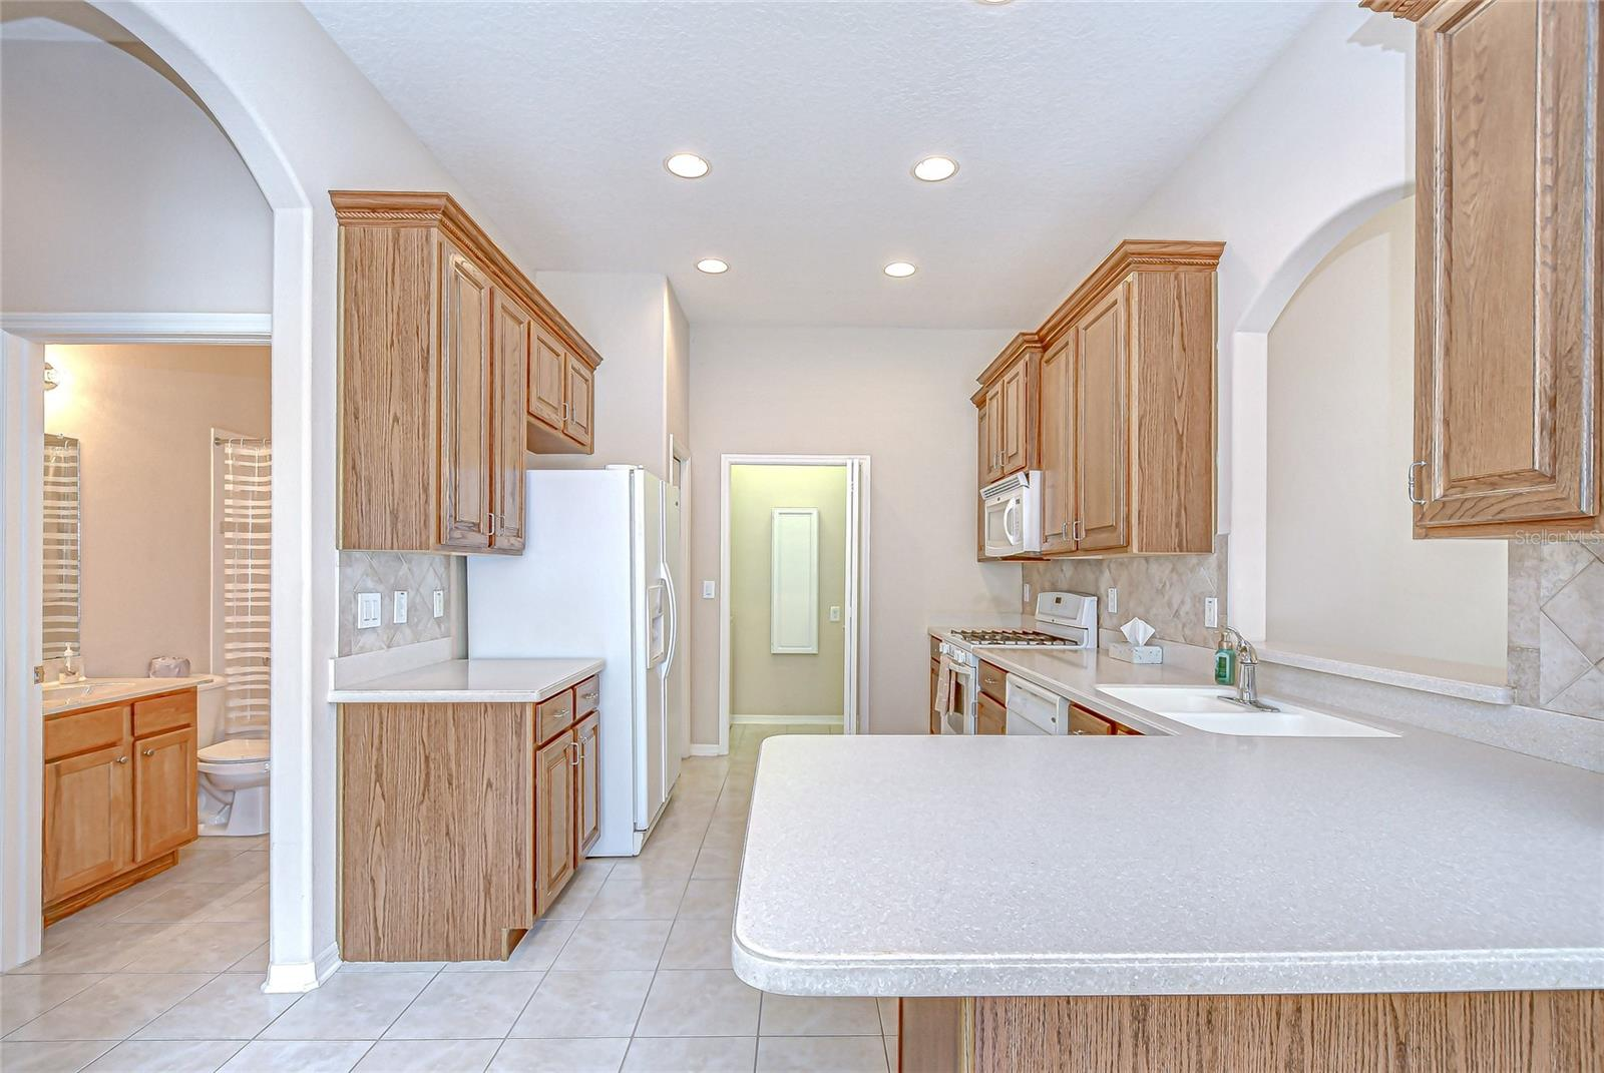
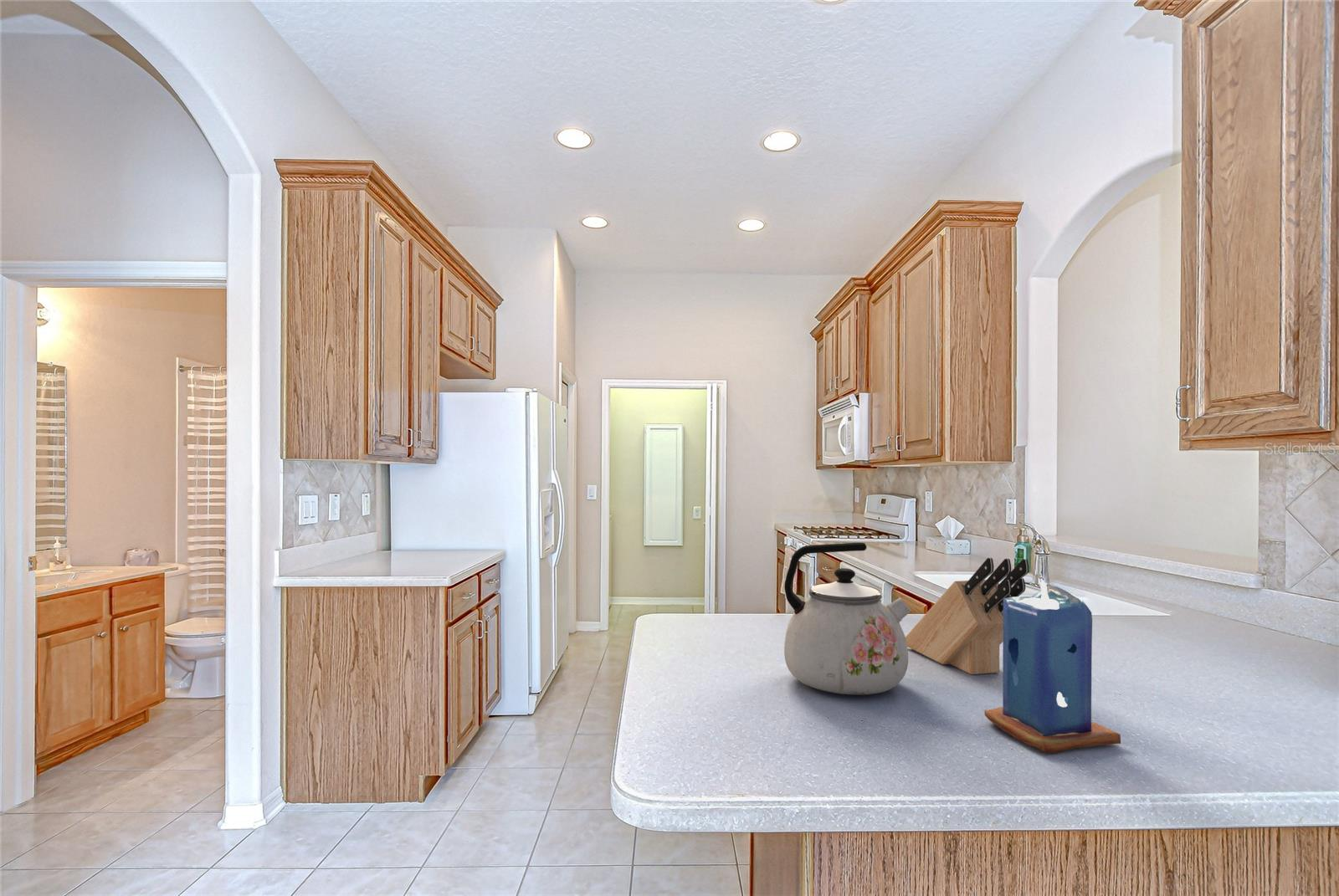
+ knife block [905,557,1029,675]
+ kettle [783,542,911,696]
+ candle [984,579,1121,754]
